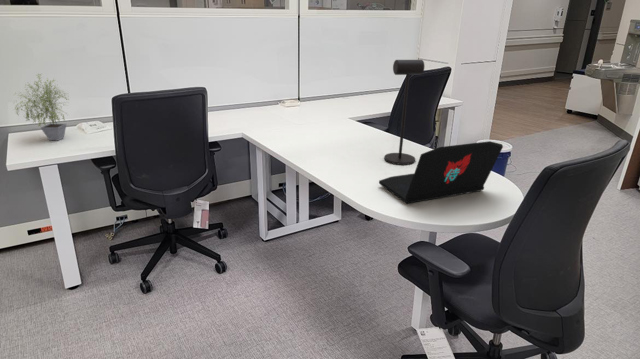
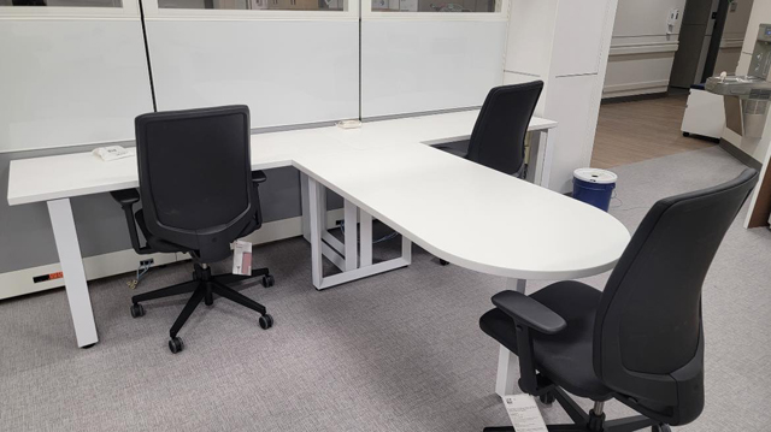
- potted plant [12,72,70,141]
- laptop [378,140,504,205]
- desk lamp [383,59,425,166]
